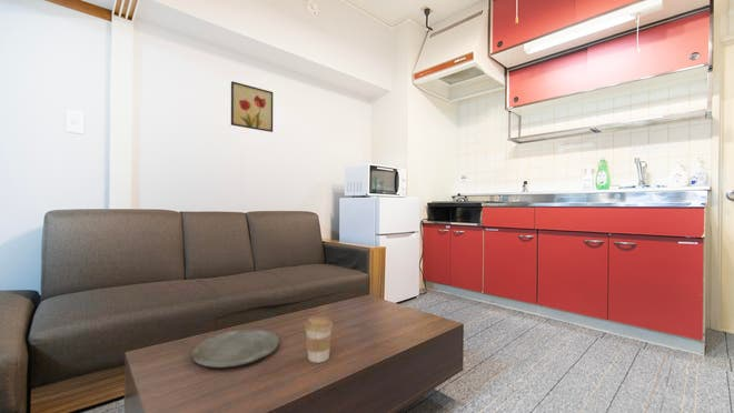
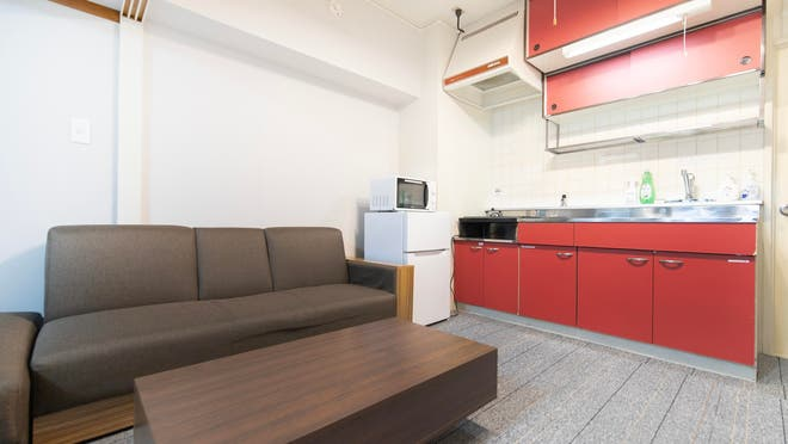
- wall art [230,80,274,133]
- plate [190,329,280,369]
- coffee cup [304,315,334,364]
